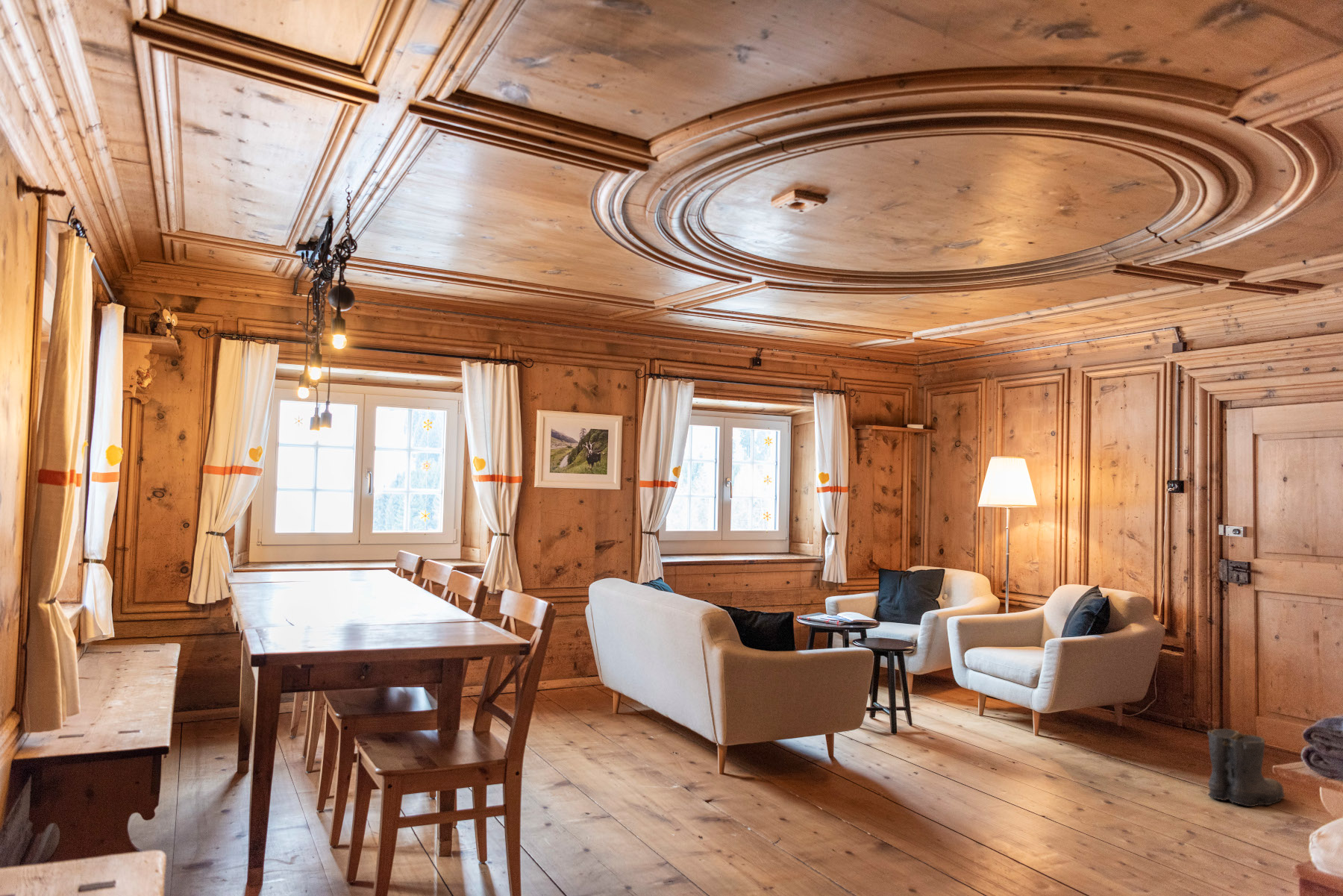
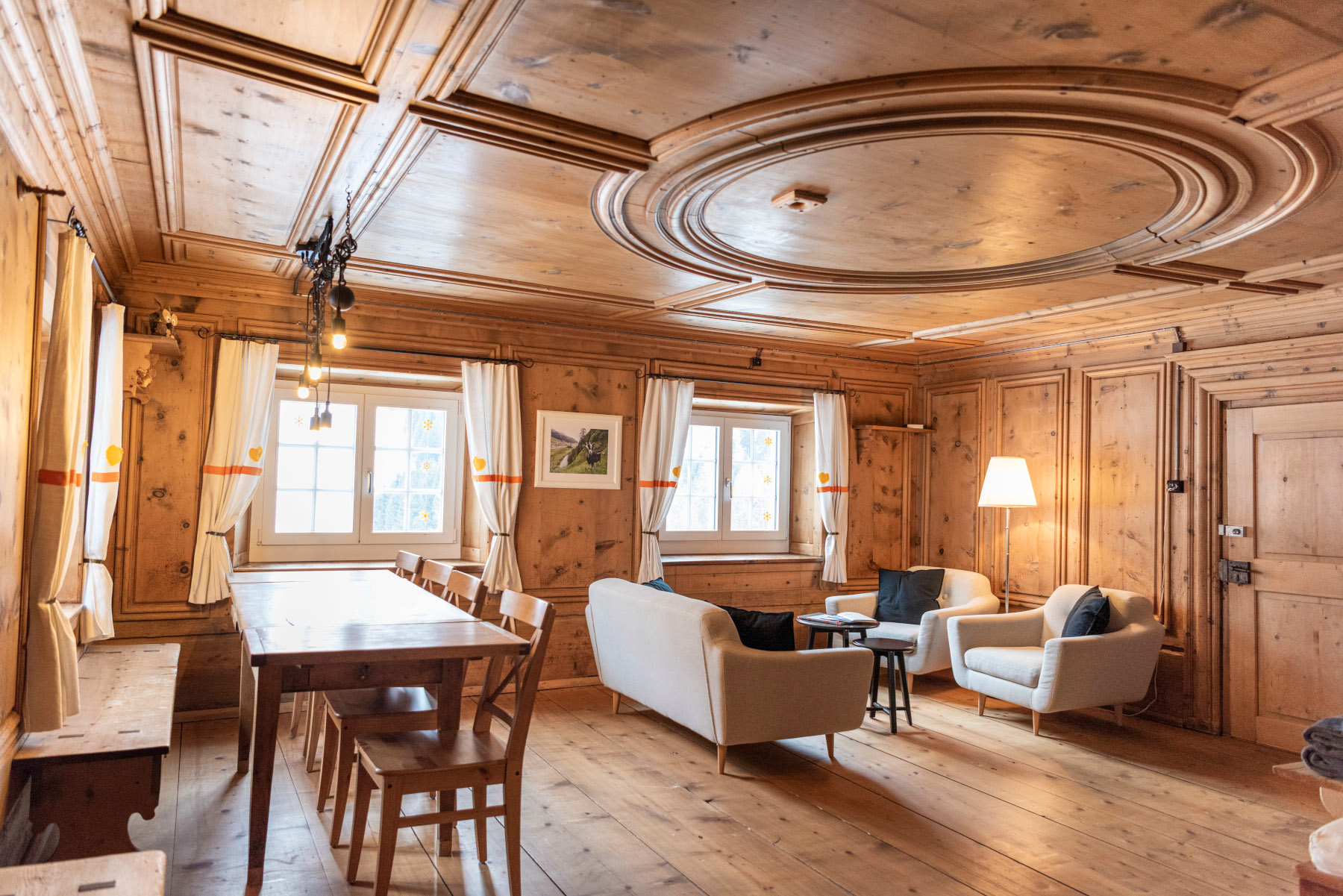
- boots [1204,728,1286,807]
